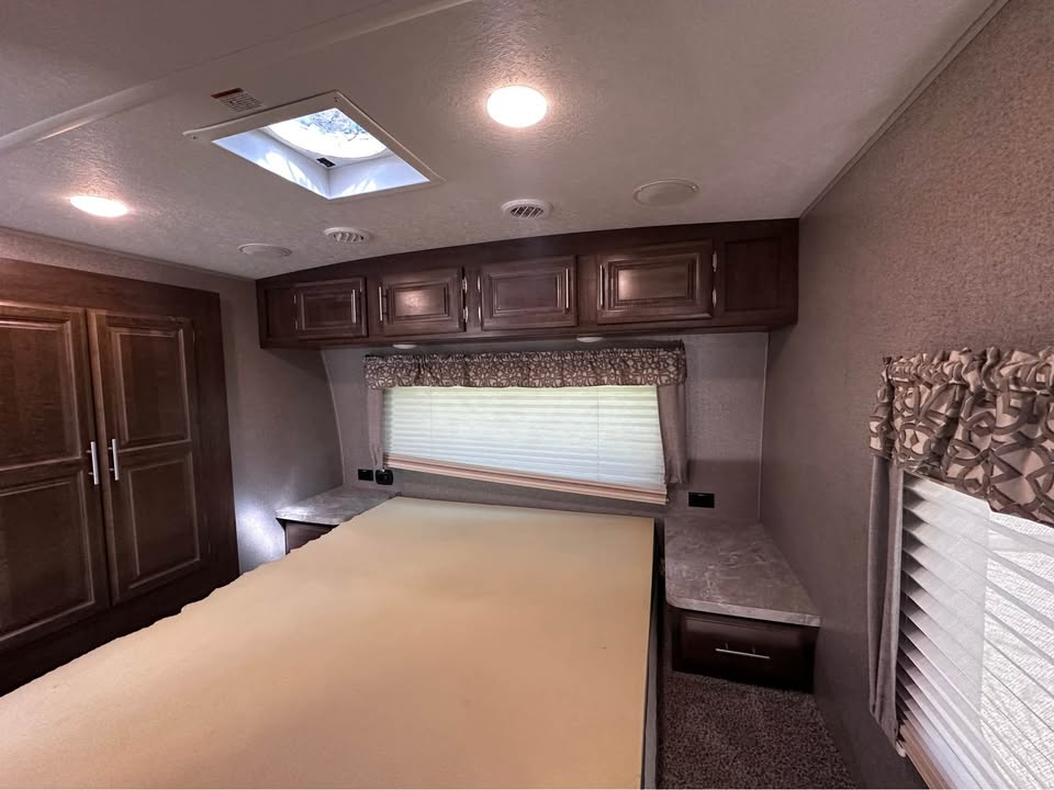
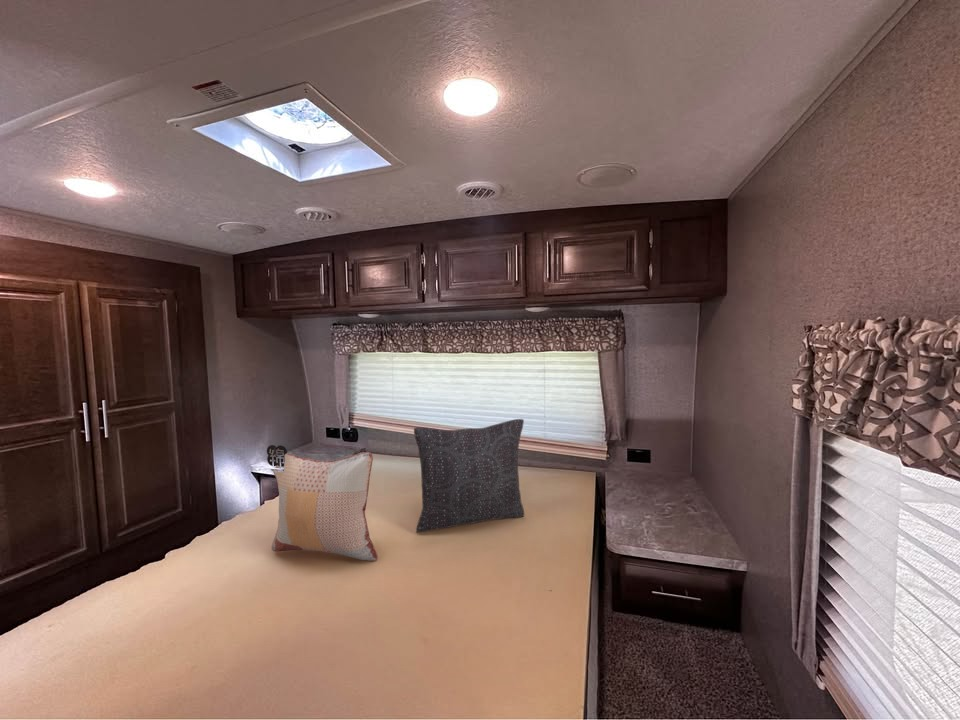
+ decorative pillow [266,444,379,562]
+ pillow [413,418,525,534]
